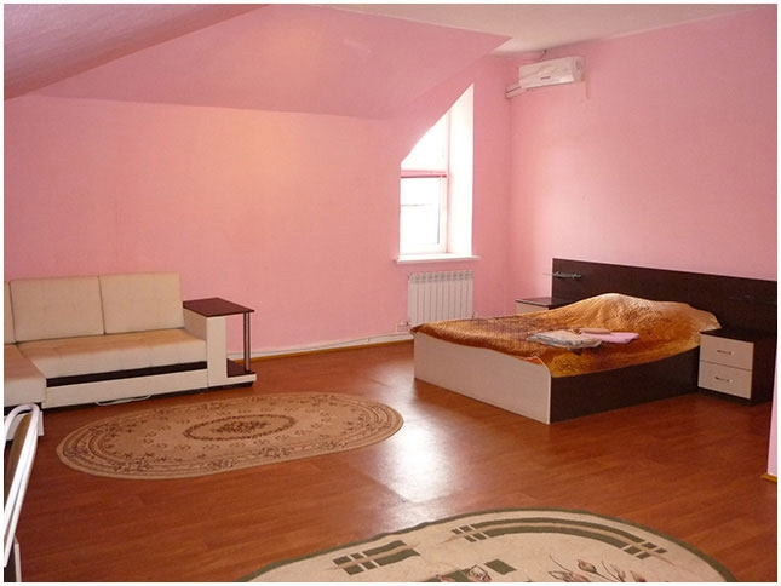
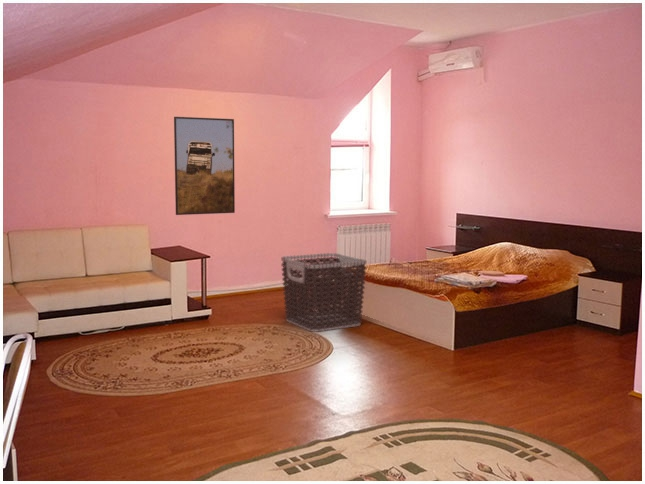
+ clothes hamper [280,252,368,333]
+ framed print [173,116,236,216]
